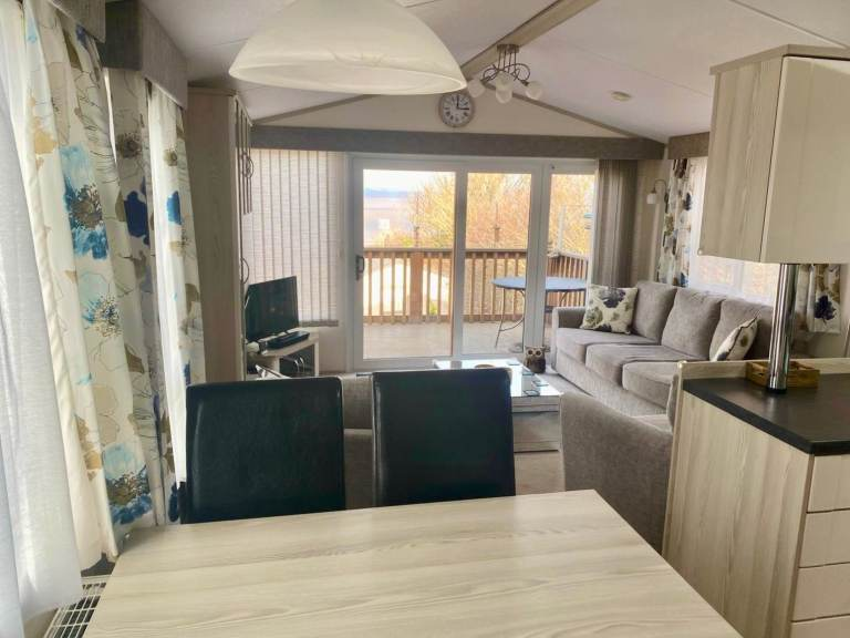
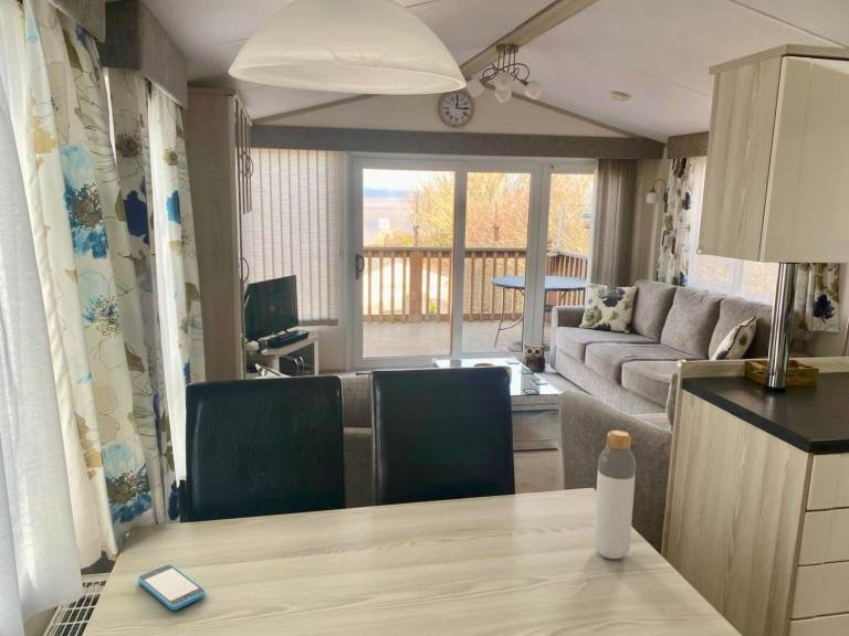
+ smartphone [137,563,207,611]
+ bottle [593,430,637,560]
